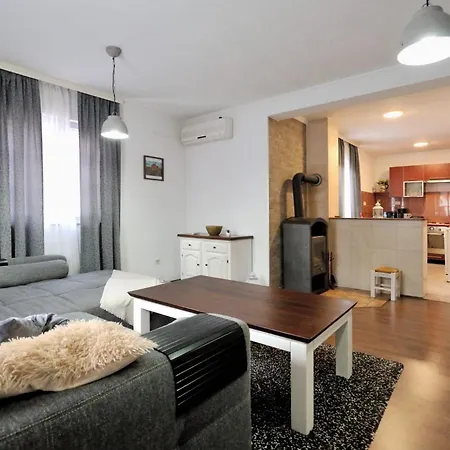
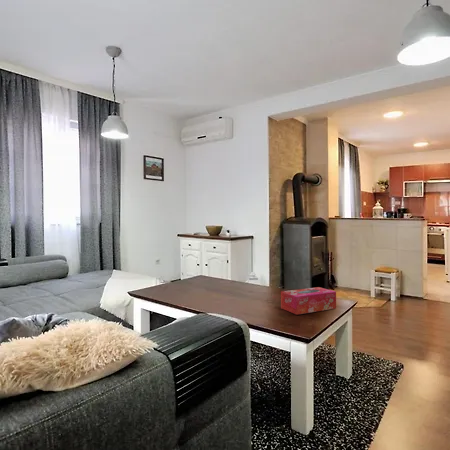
+ tissue box [280,286,337,316]
